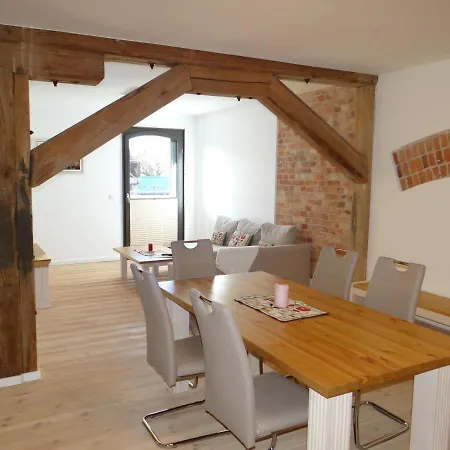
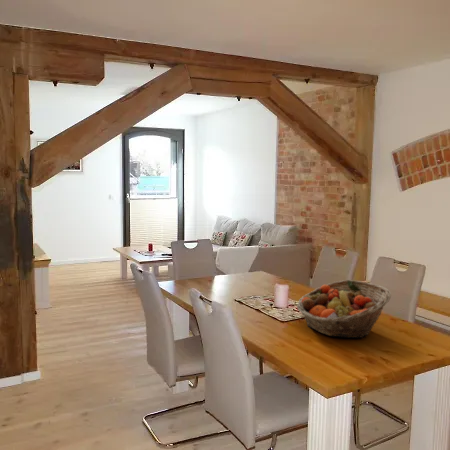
+ fruit basket [296,279,392,339]
